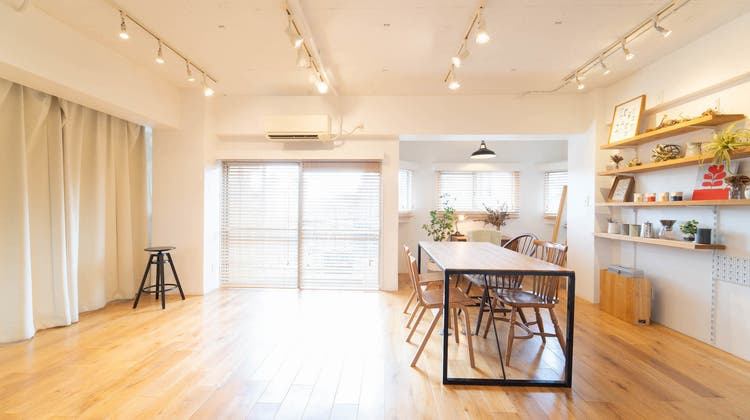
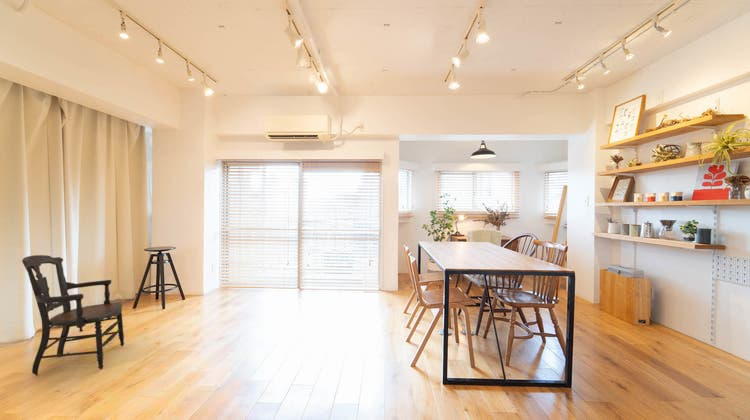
+ armchair [21,254,125,377]
